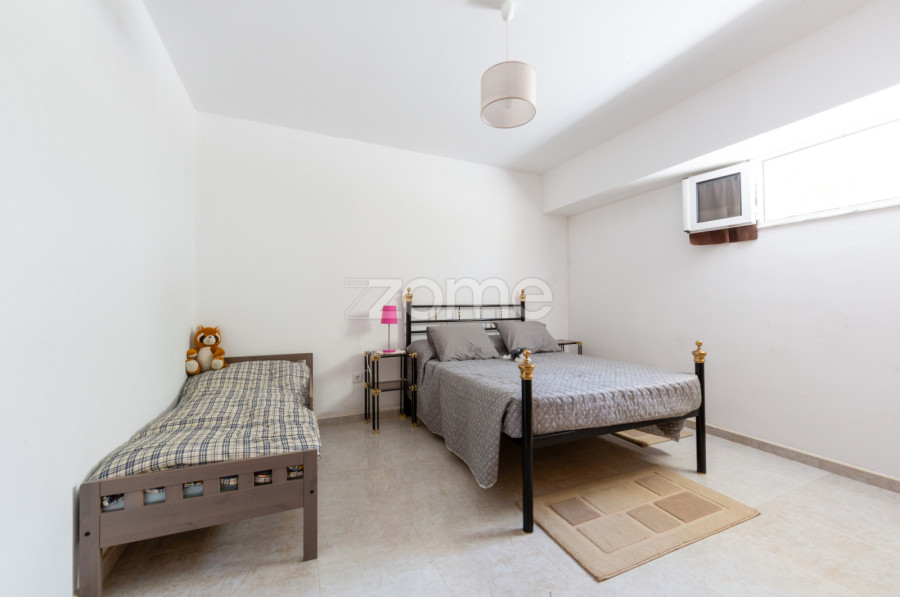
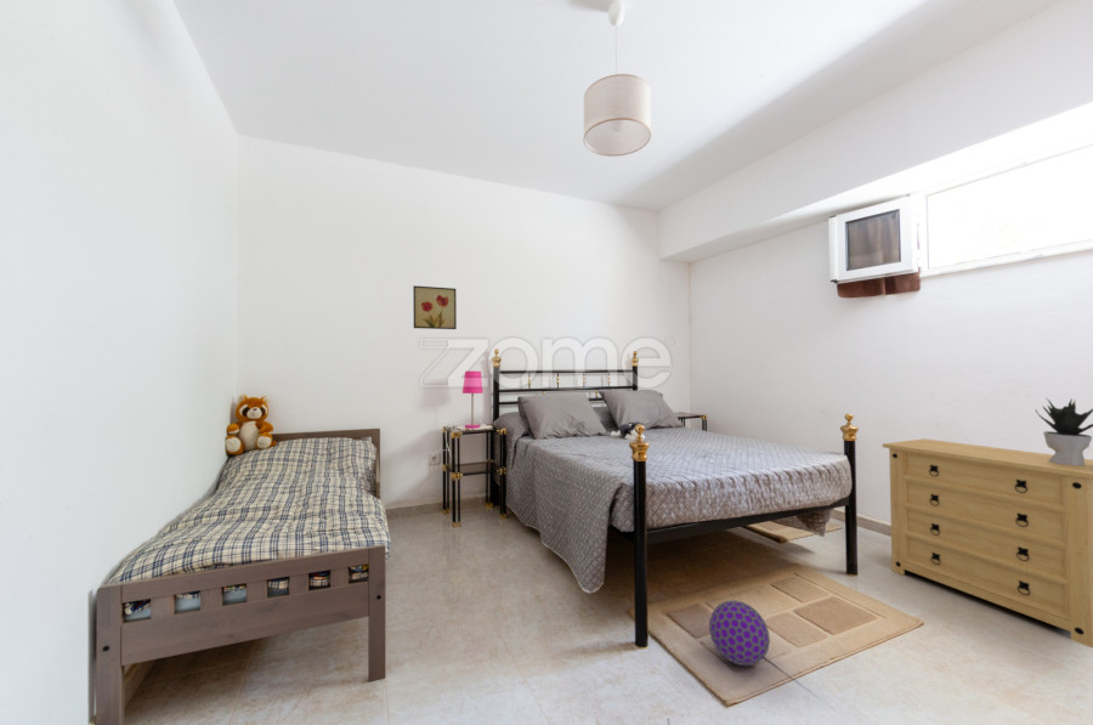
+ dresser [882,437,1093,648]
+ wall art [412,284,458,330]
+ potted plant [1035,396,1093,465]
+ ball [708,600,771,667]
